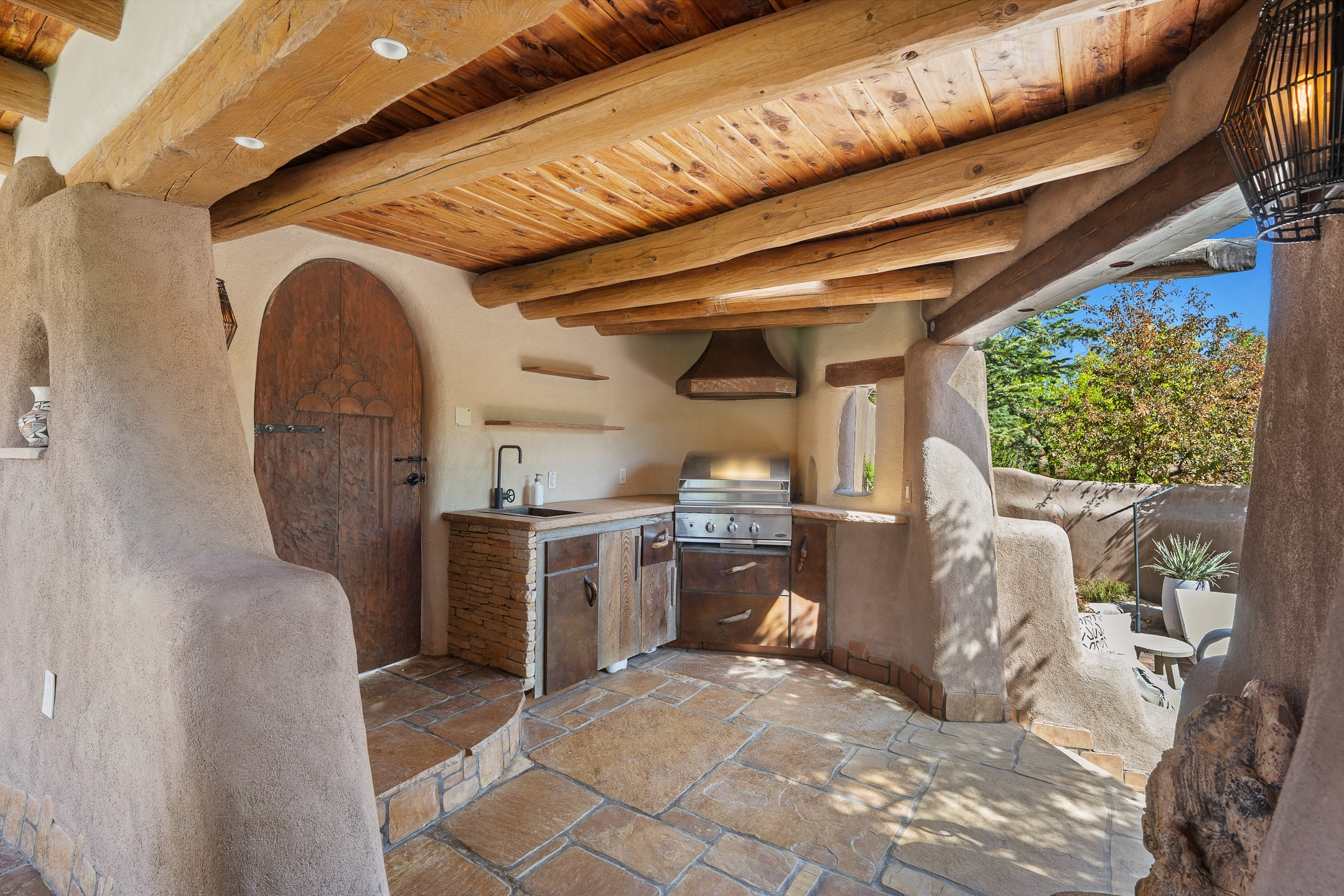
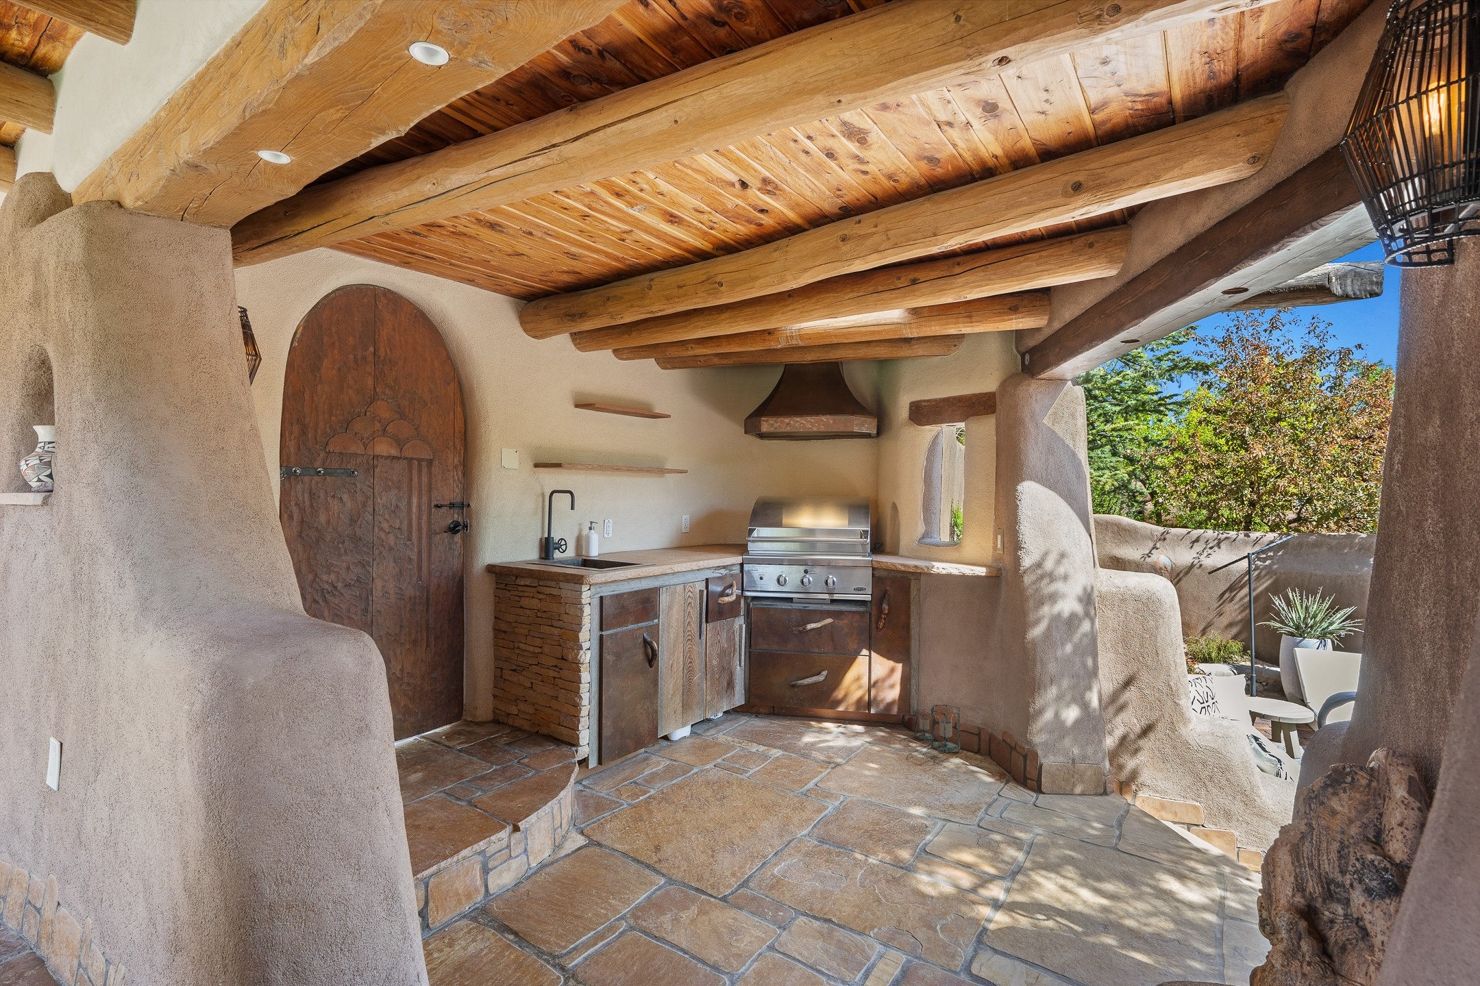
+ lantern [914,704,960,754]
